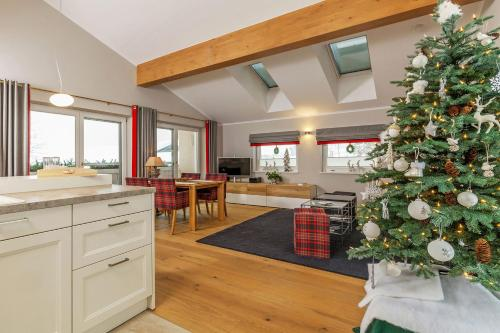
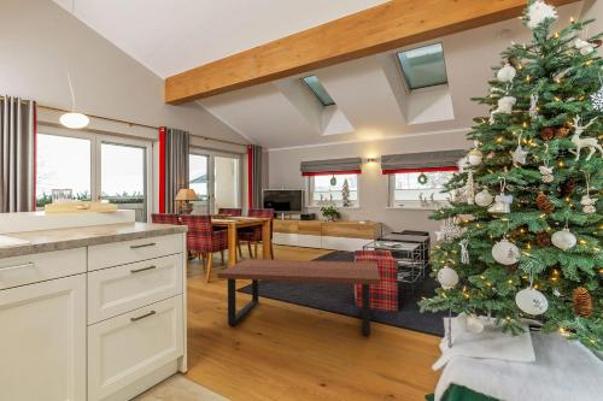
+ coffee table [216,258,381,337]
